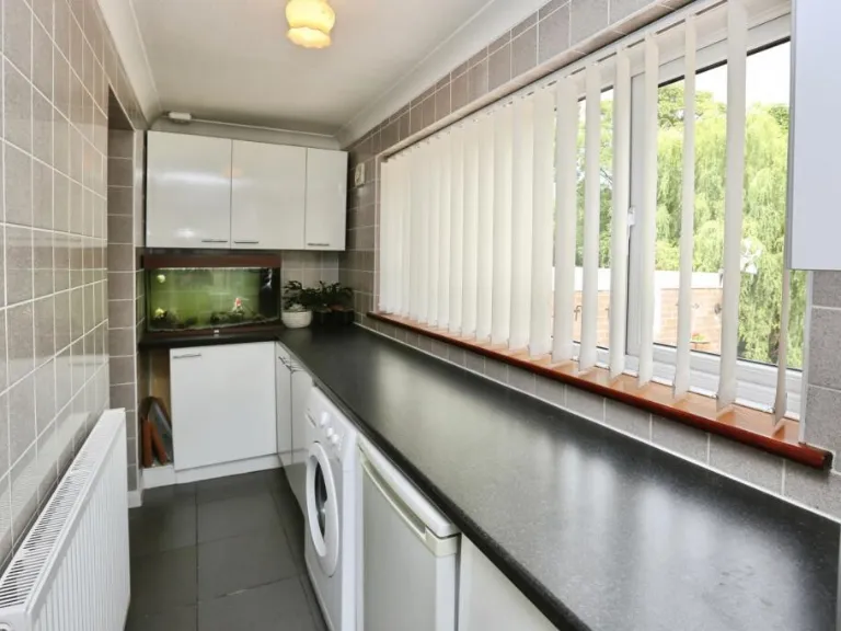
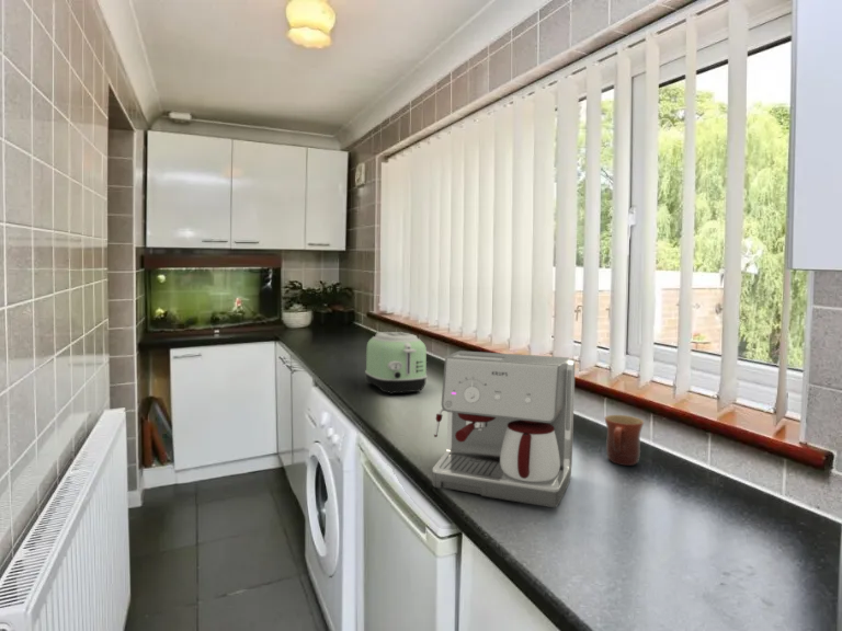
+ toaster [364,331,429,395]
+ coffee maker [431,349,576,508]
+ mug [604,414,645,467]
